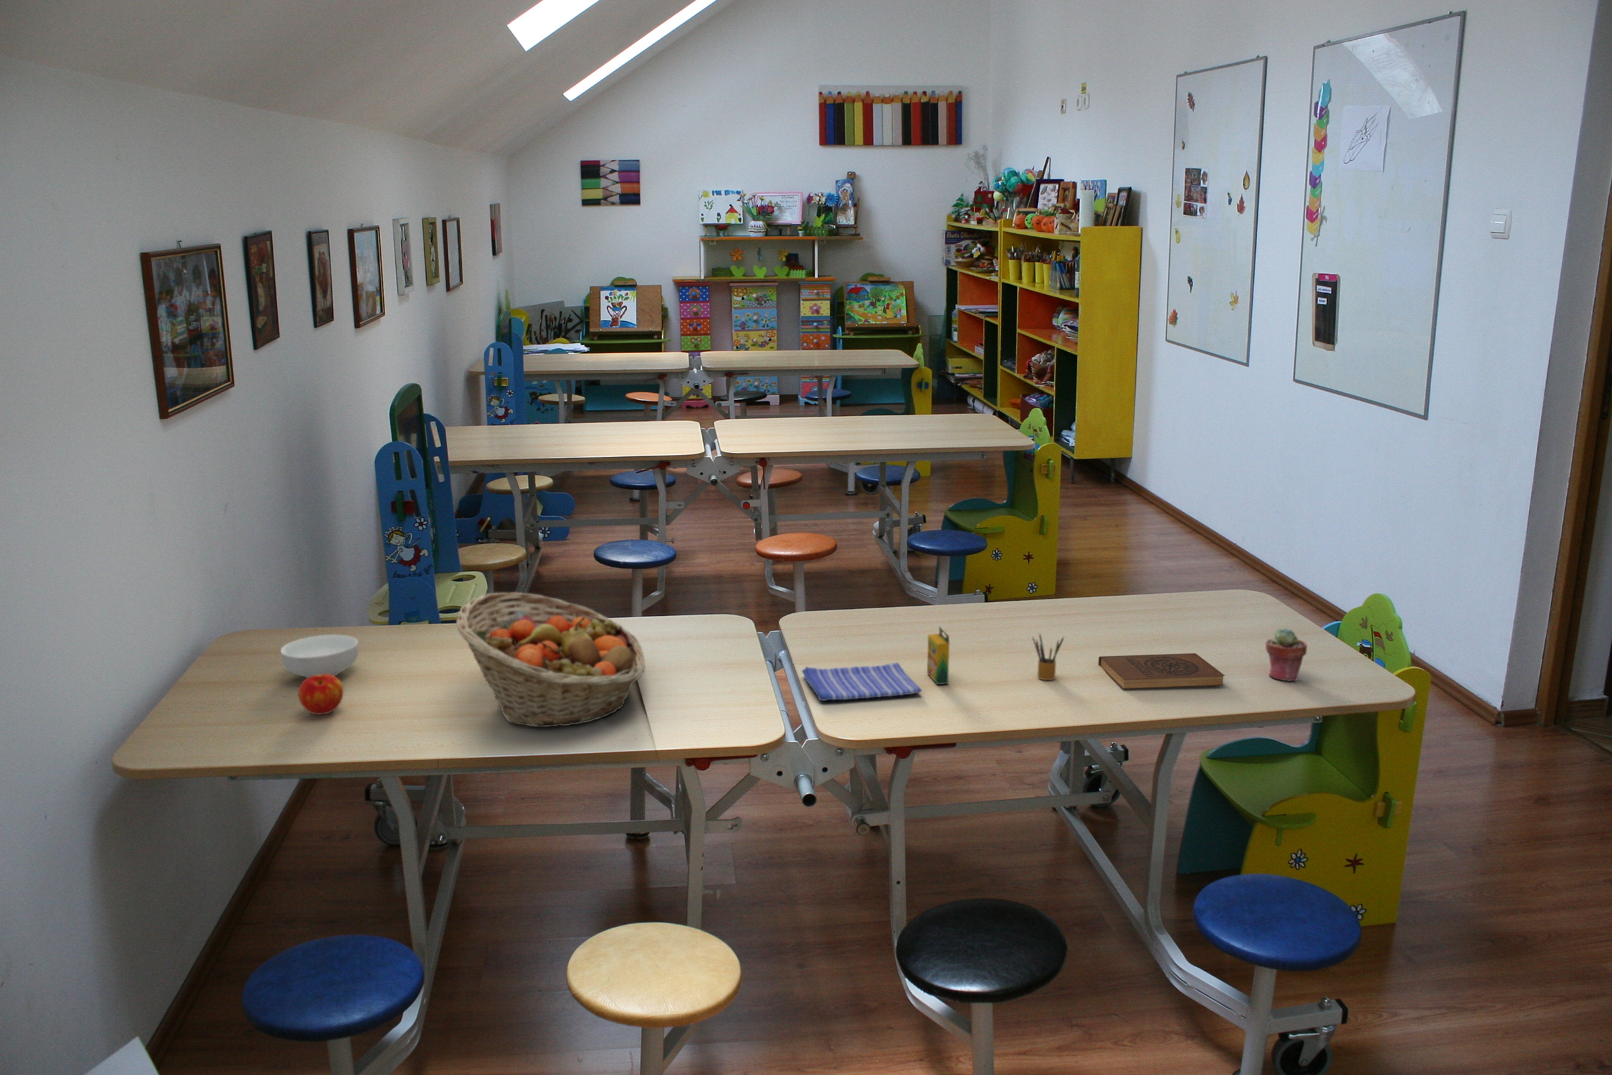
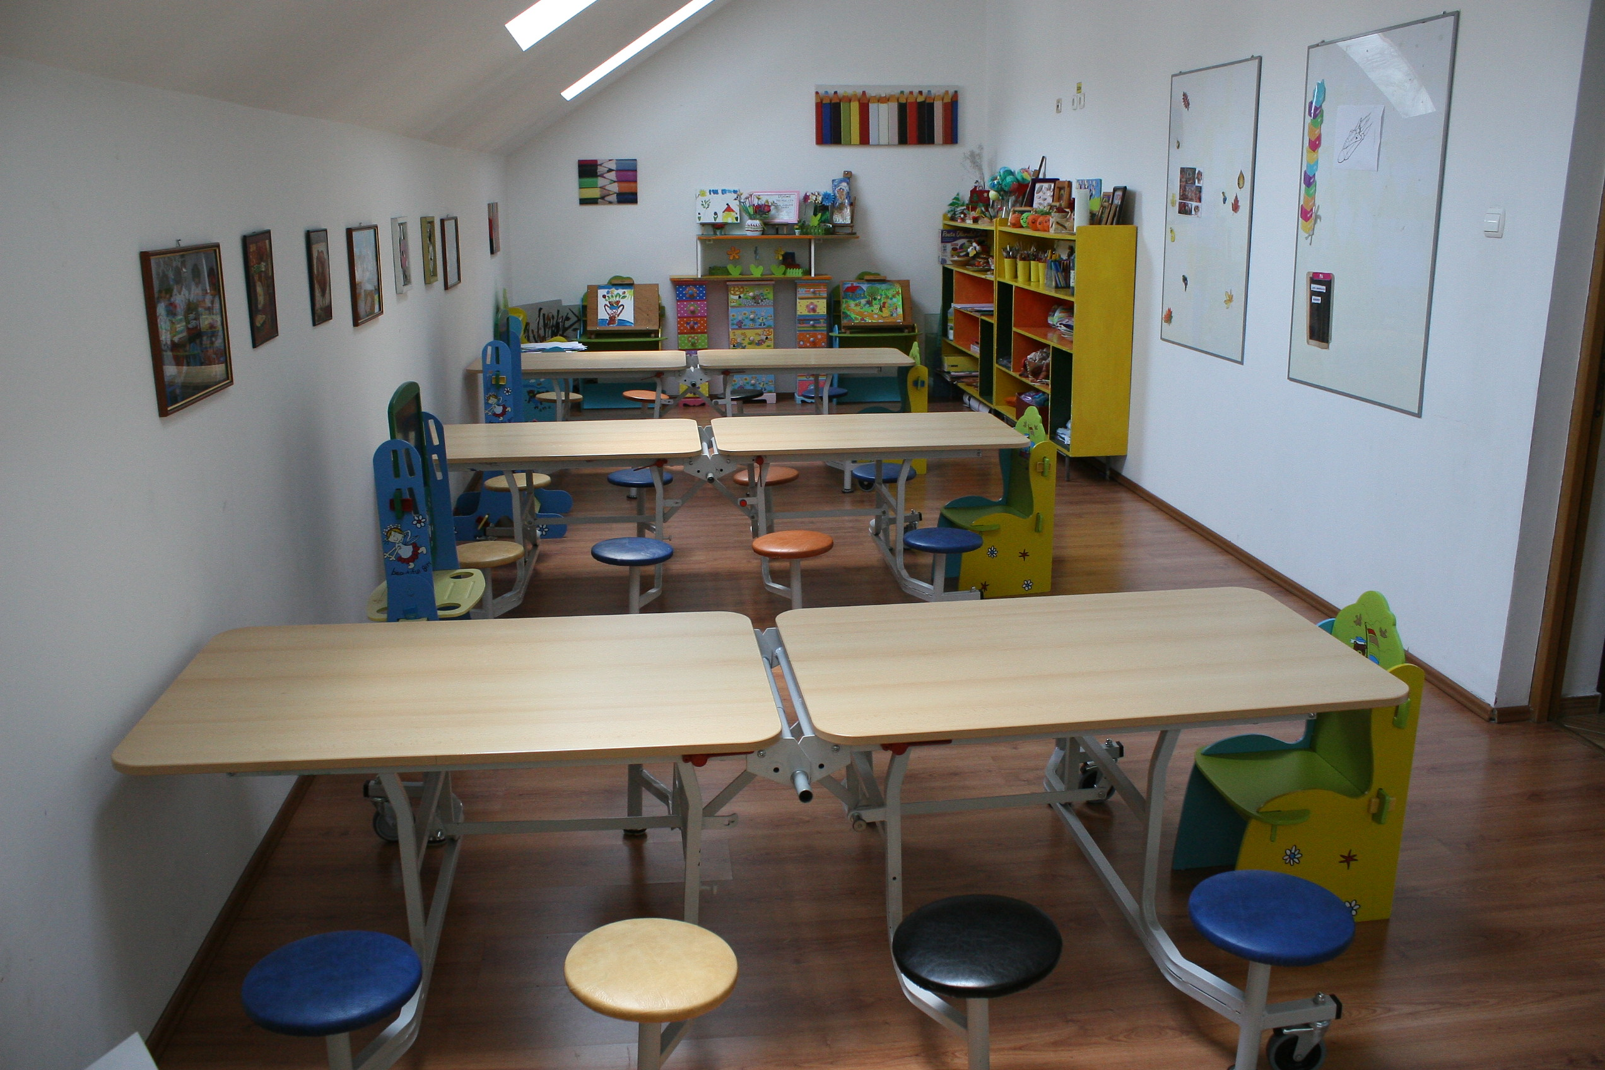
- potted succulent [1264,627,1307,681]
- fruit basket [456,591,645,727]
- pencil box [1031,632,1065,680]
- cereal bowl [281,633,360,678]
- dish towel [801,662,922,702]
- crayon box [926,625,950,685]
- apple [297,674,344,715]
- book [1097,653,1226,690]
